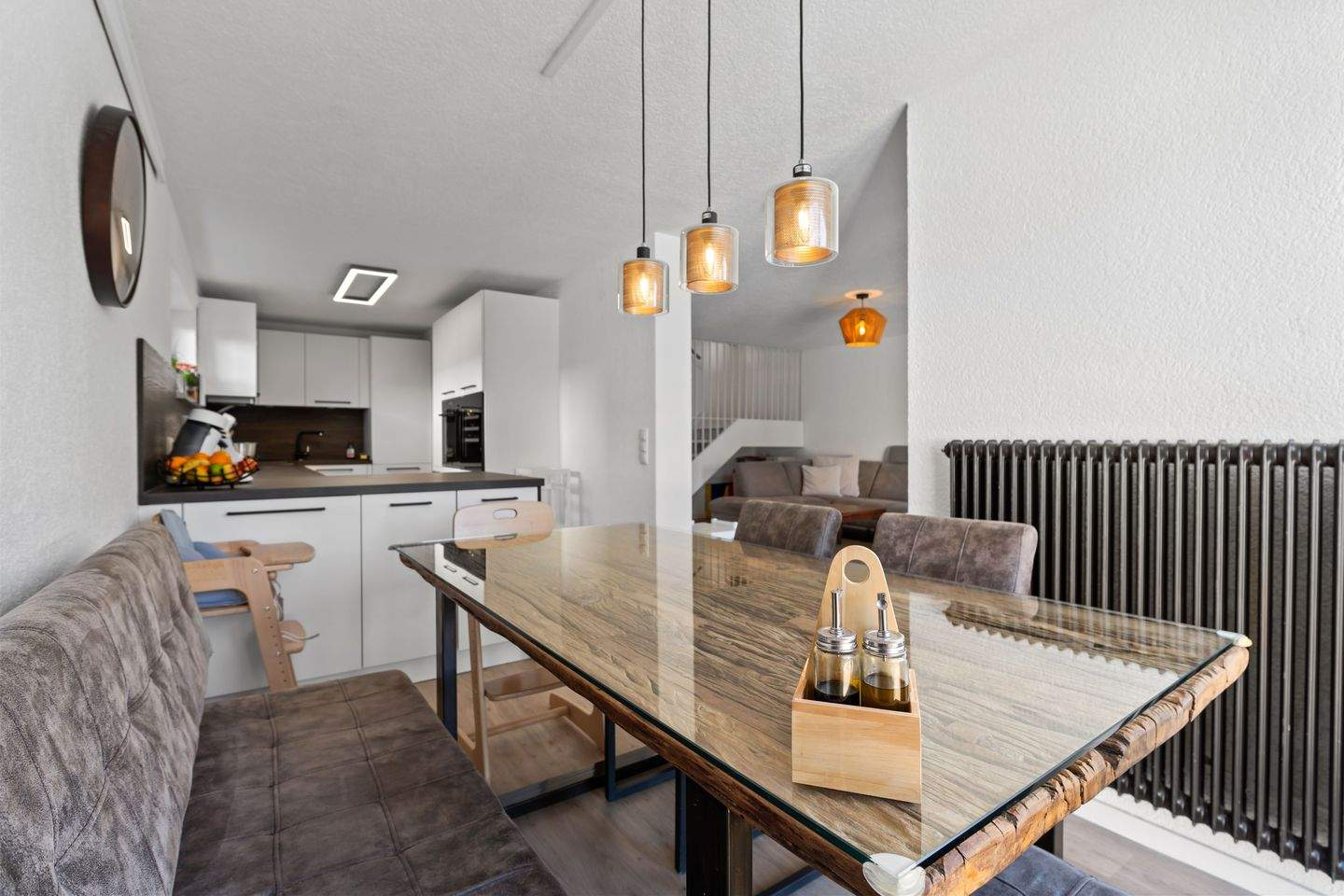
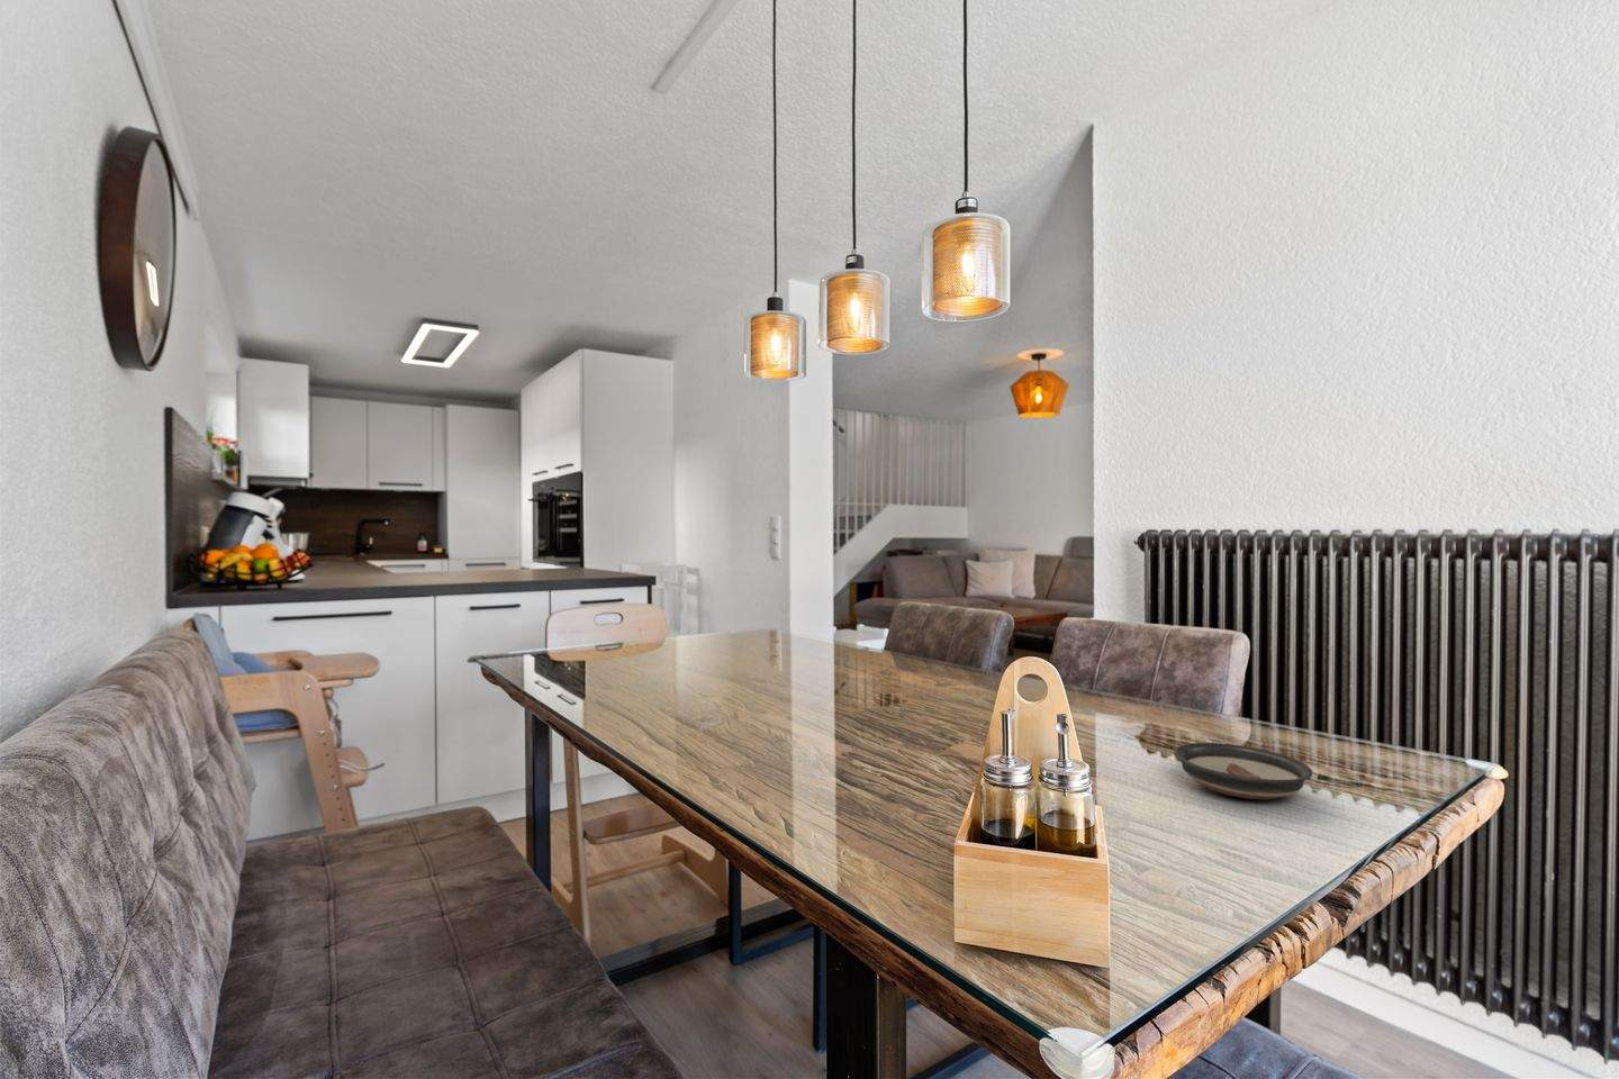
+ saucer [1172,742,1313,801]
